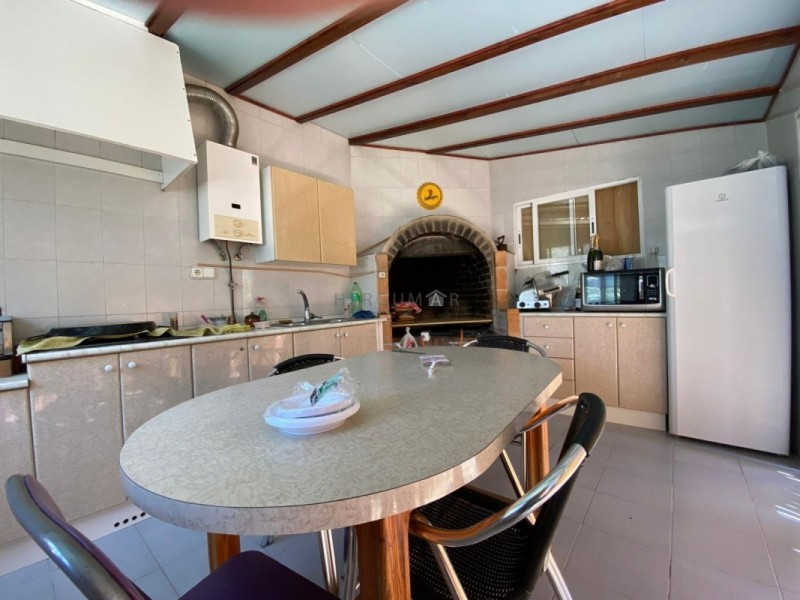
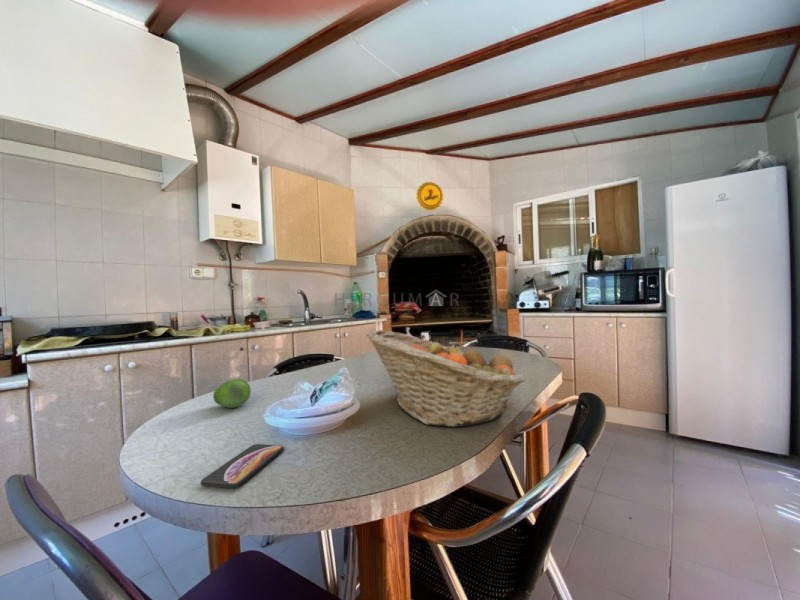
+ smartphone [200,443,285,489]
+ fruit basket [366,329,526,428]
+ fruit [212,378,252,409]
